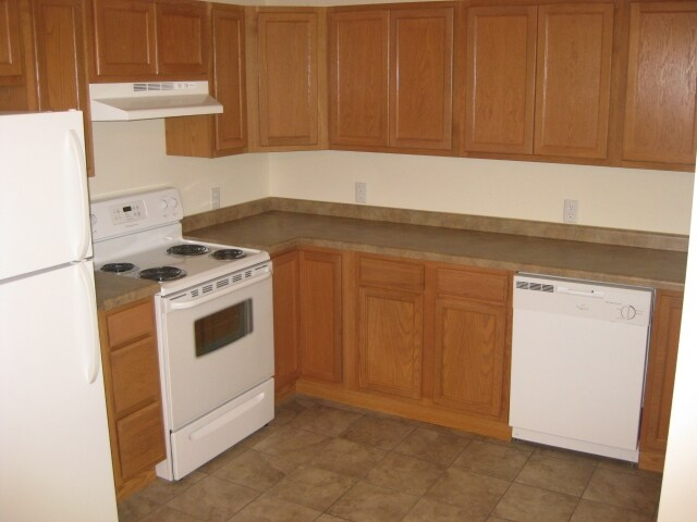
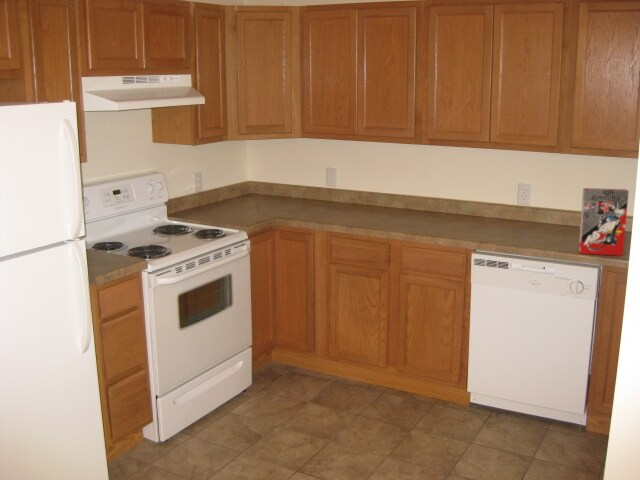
+ cereal box [578,187,630,256]
